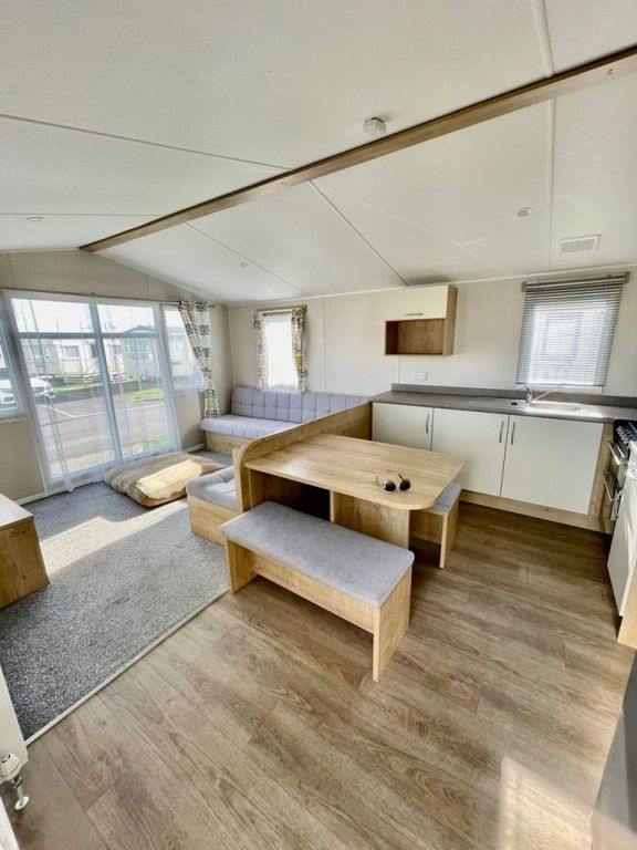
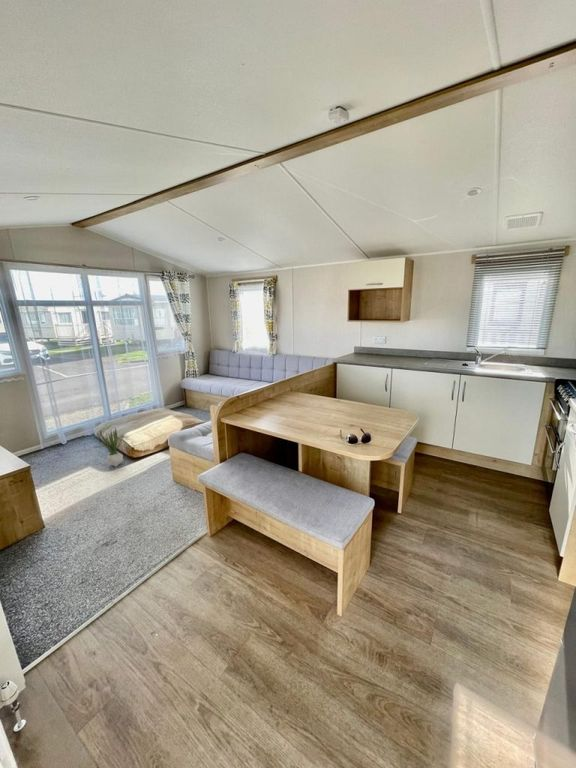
+ potted plant [99,427,124,467]
